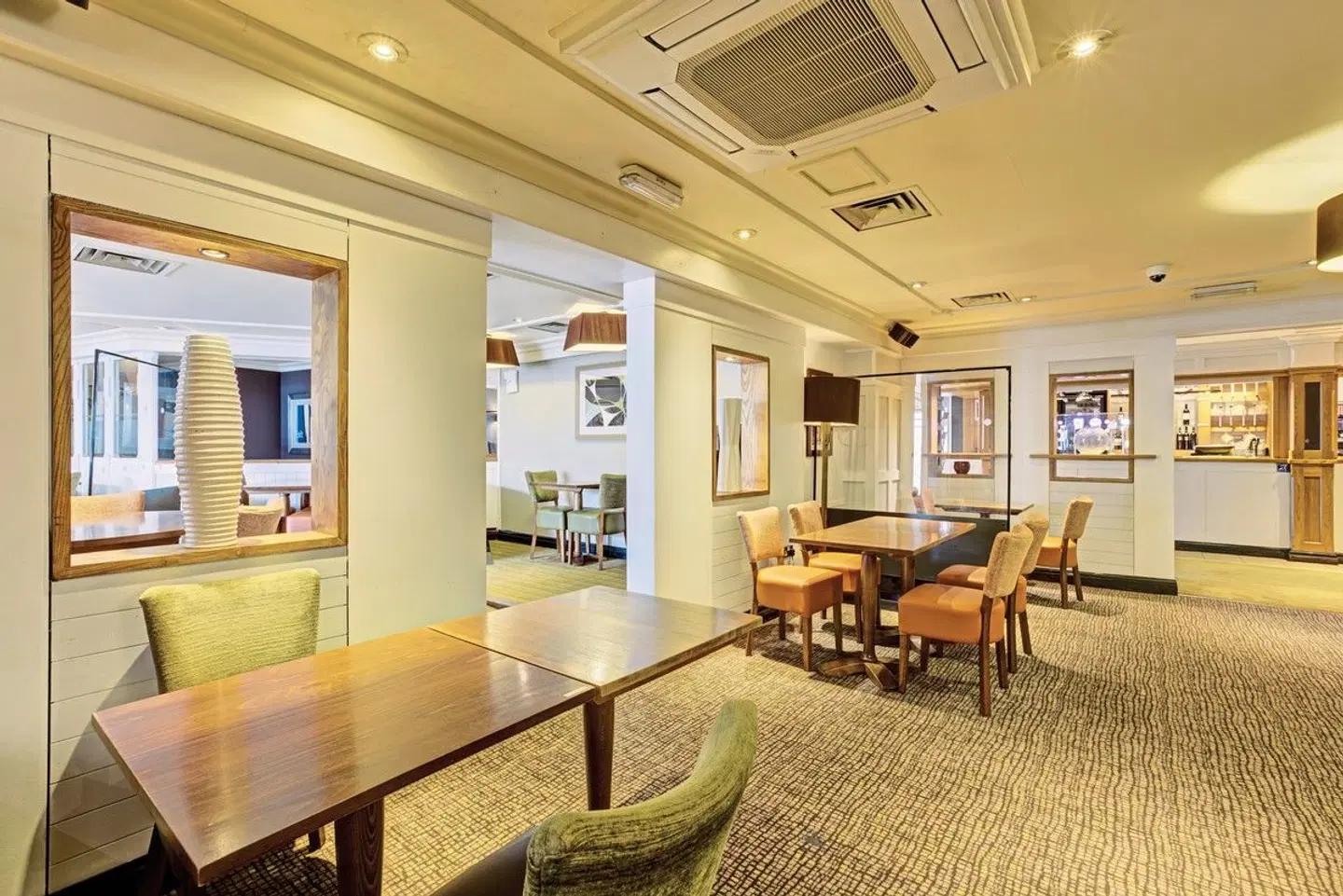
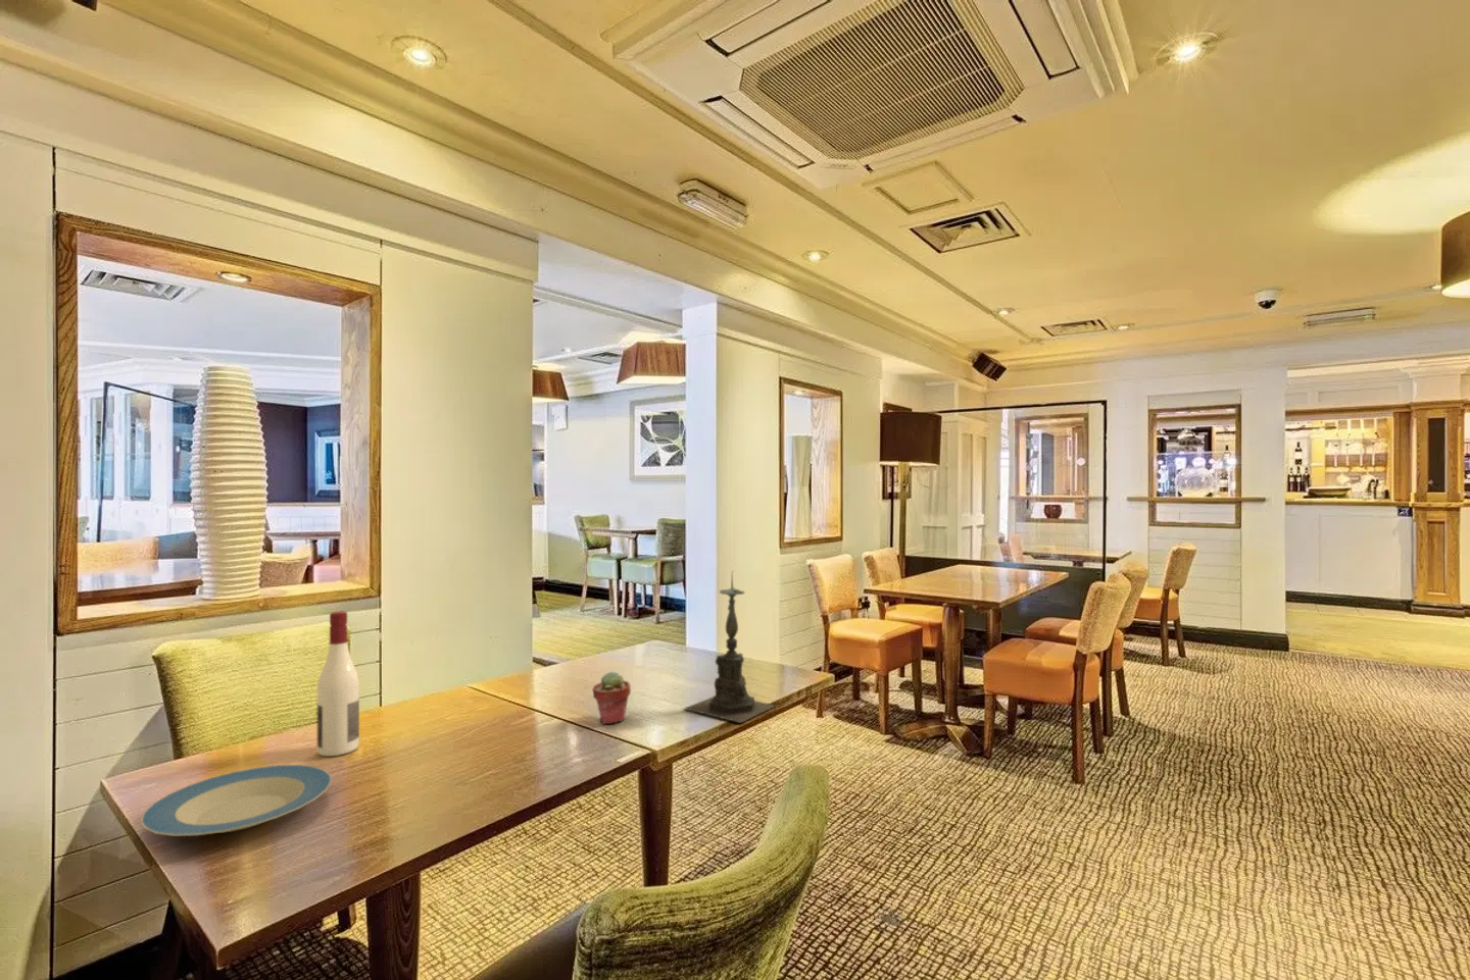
+ alcohol [316,610,360,758]
+ plate [139,763,333,837]
+ candle holder [682,570,777,724]
+ potted succulent [592,670,632,725]
